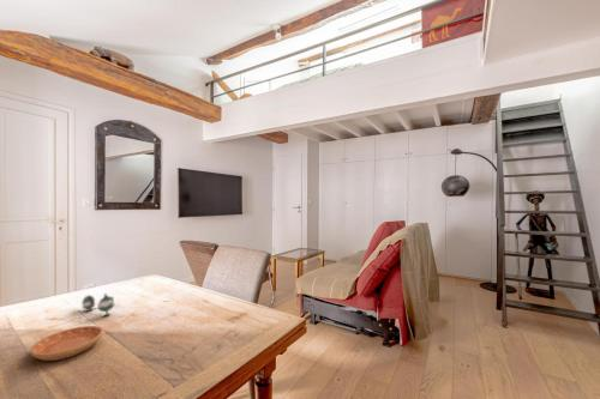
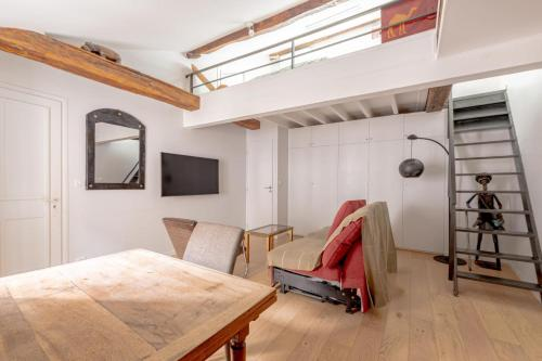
- saucer [30,325,103,362]
- teapot [80,292,116,318]
